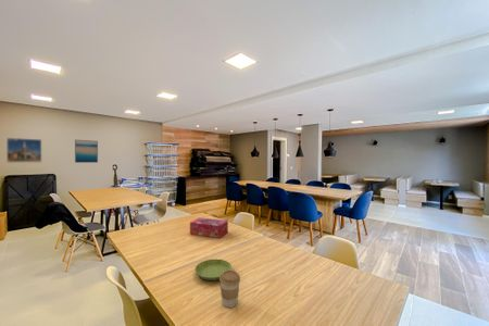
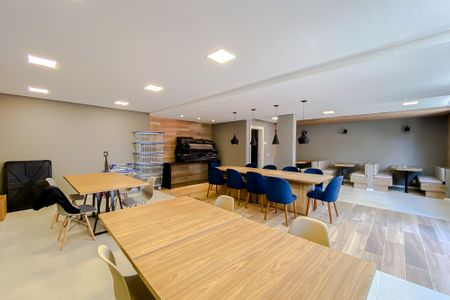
- tissue box [189,216,229,239]
- saucer [193,258,233,281]
- wall art [74,139,99,164]
- coffee cup [218,269,241,309]
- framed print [5,137,42,163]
